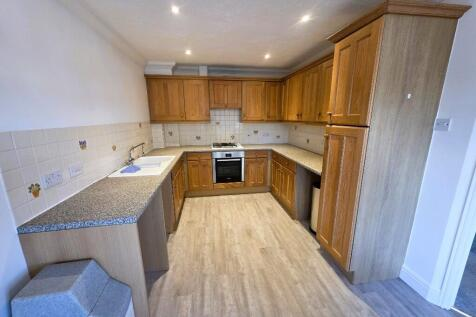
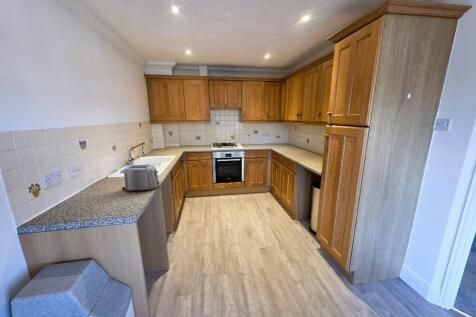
+ toaster [121,164,160,193]
